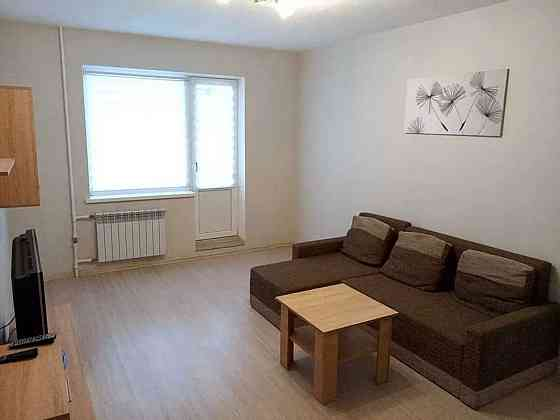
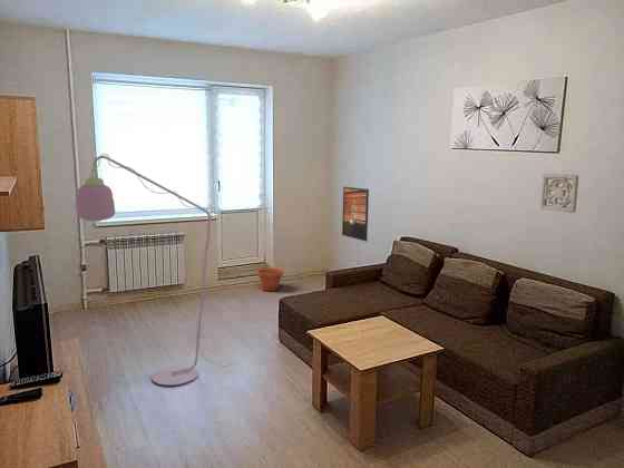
+ floor lamp [76,153,251,387]
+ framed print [341,186,370,243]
+ plant pot [255,267,285,292]
+ wall ornament [539,173,579,214]
